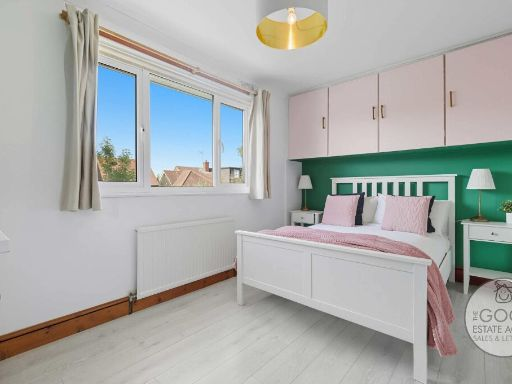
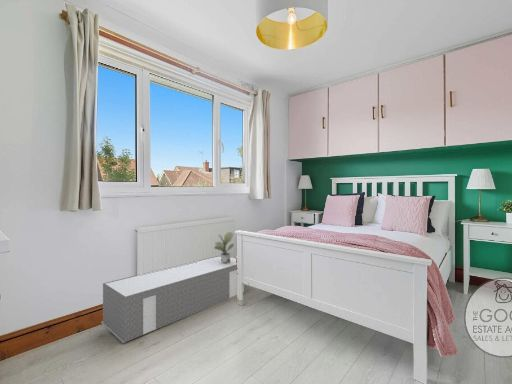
+ potted plant [213,231,235,262]
+ architectural model [100,255,249,344]
